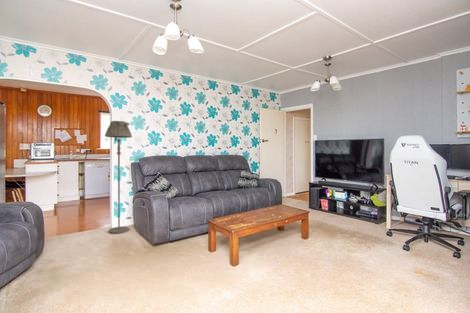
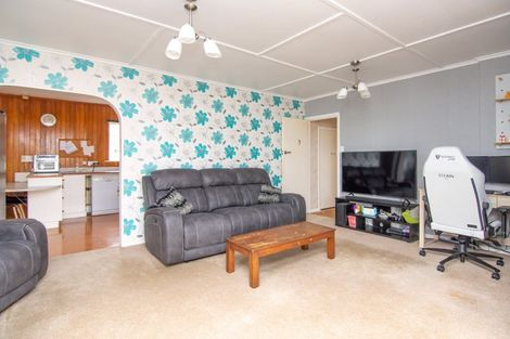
- floor lamp [104,120,133,234]
